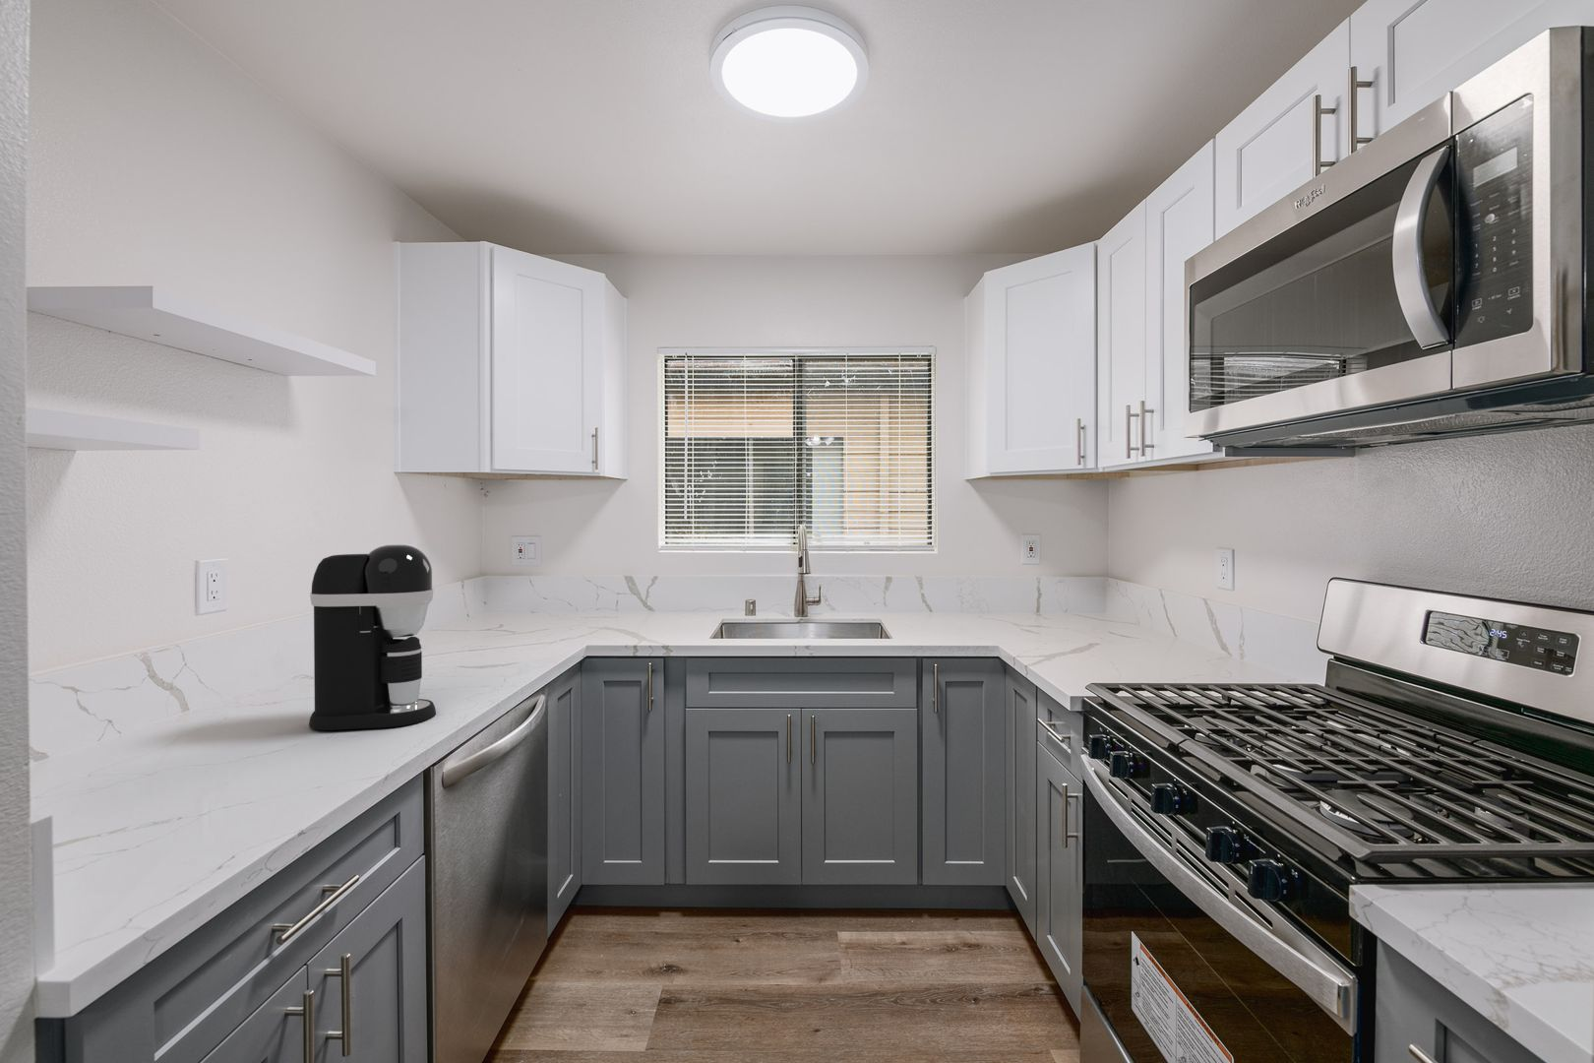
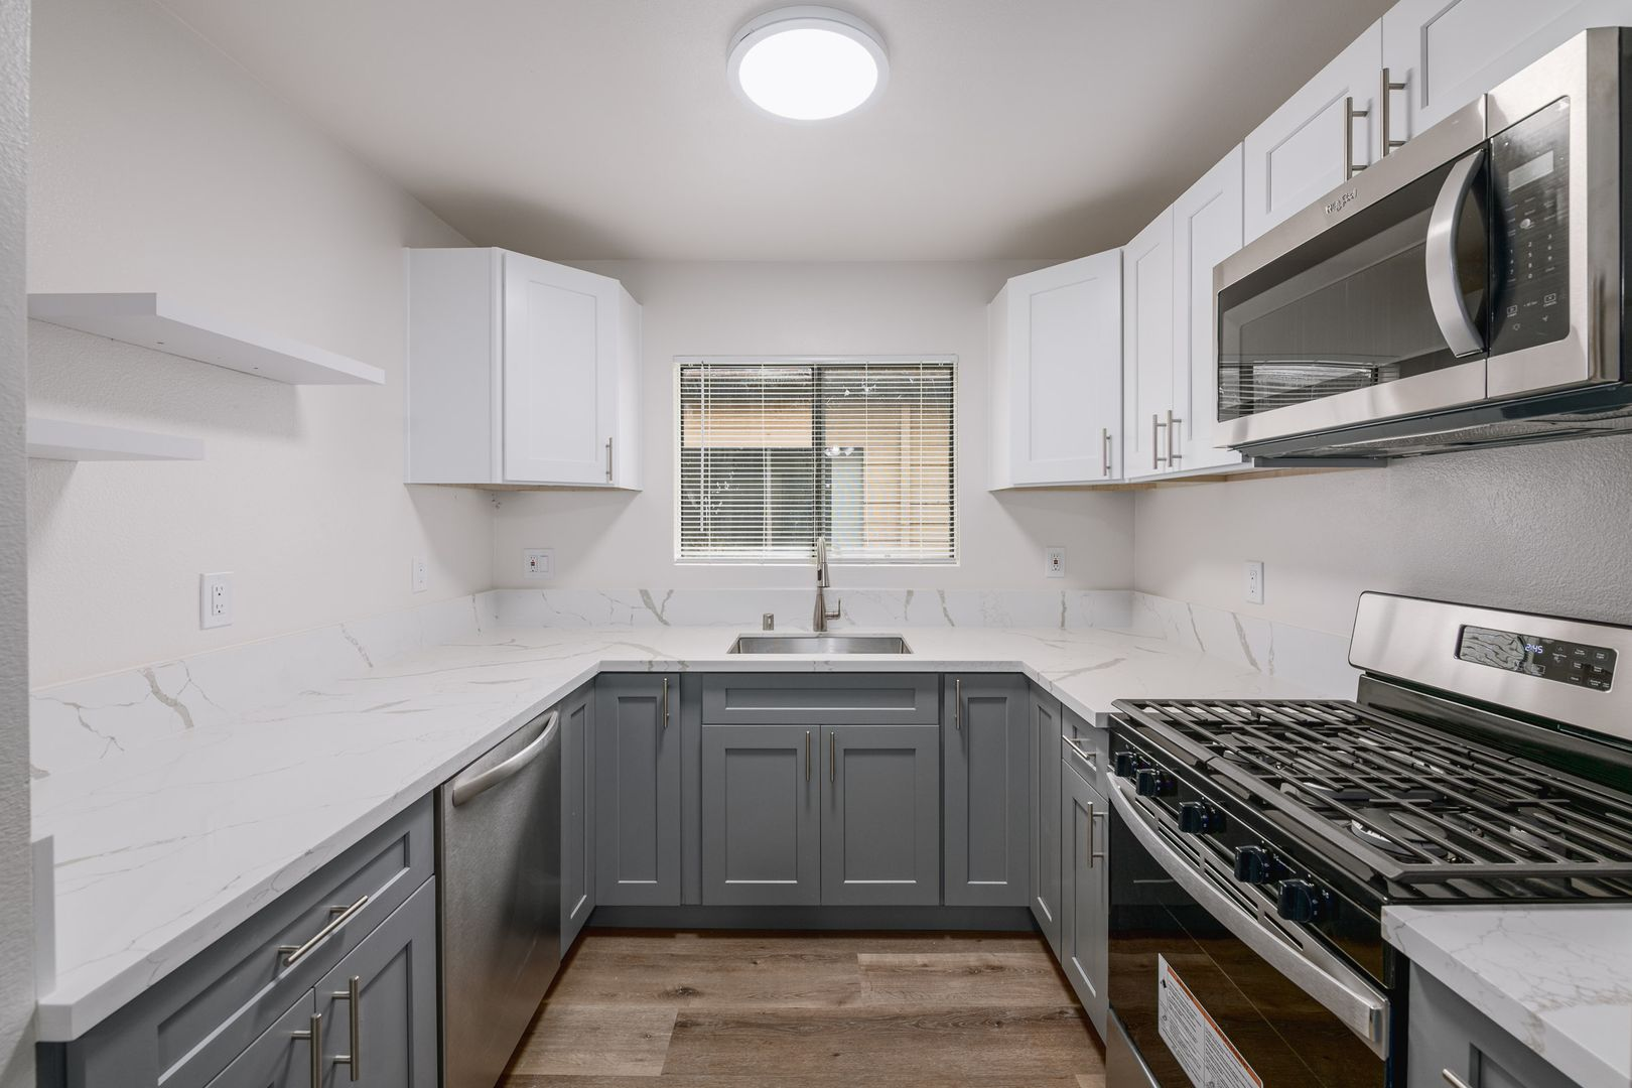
- coffee maker [308,545,436,731]
